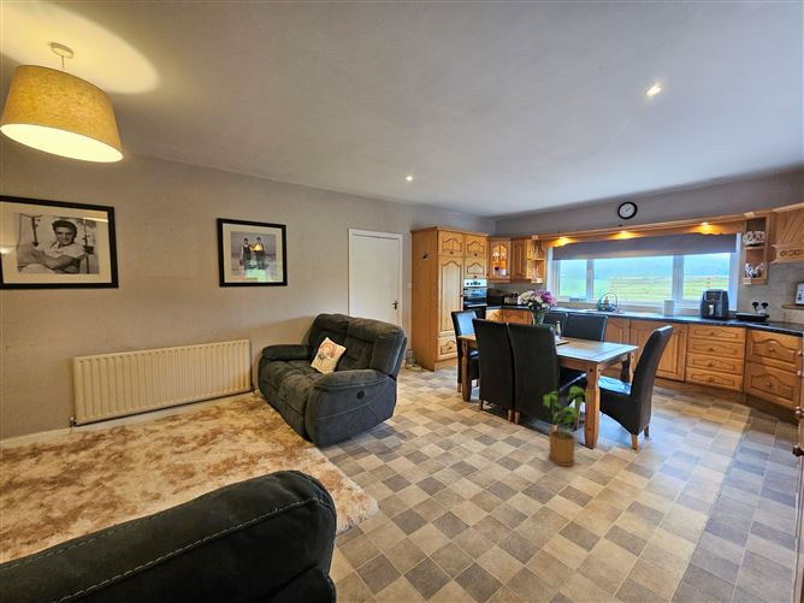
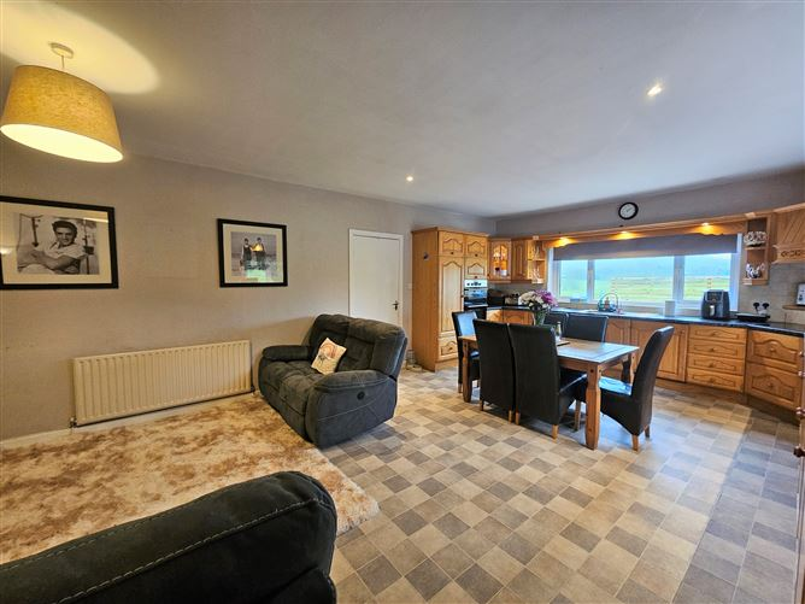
- house plant [543,385,595,467]
